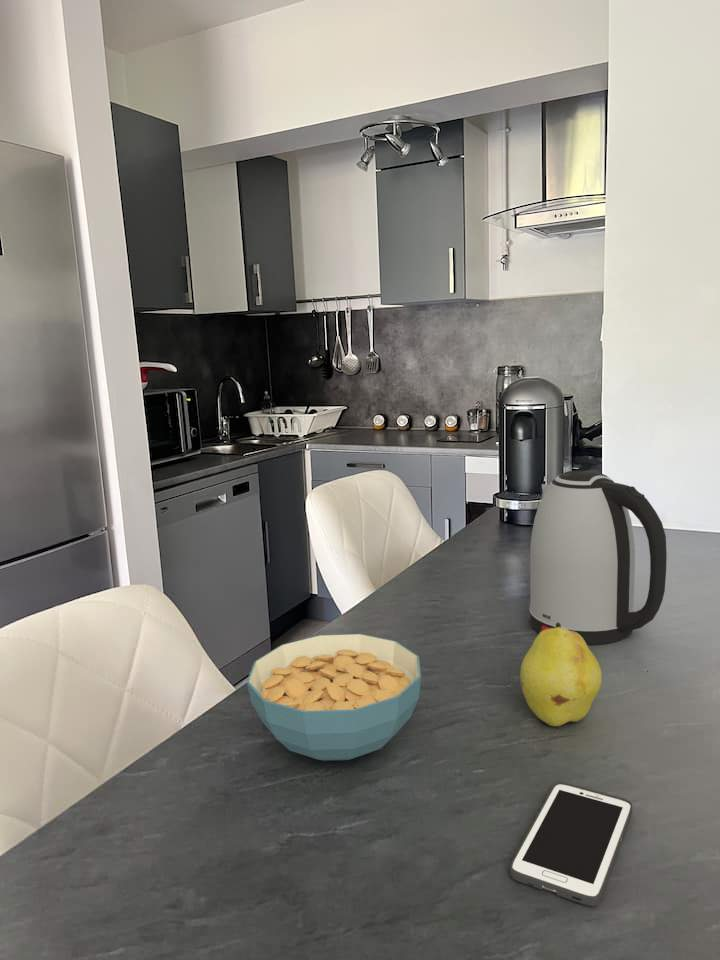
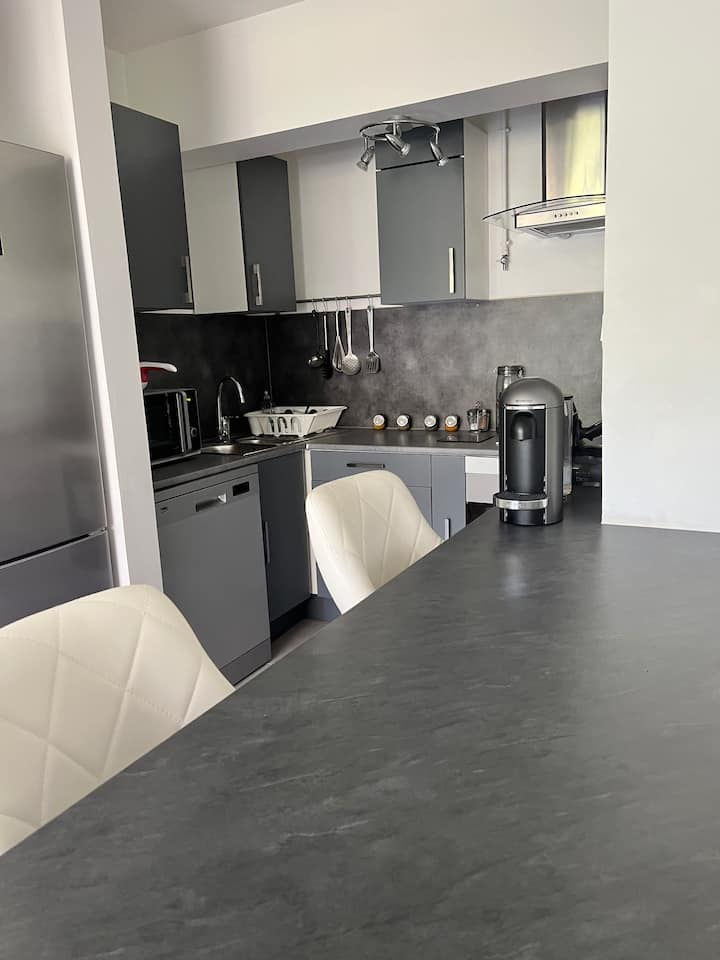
- cell phone [509,781,633,907]
- kettle [528,469,668,646]
- cereal bowl [246,633,422,762]
- fruit [519,622,603,727]
